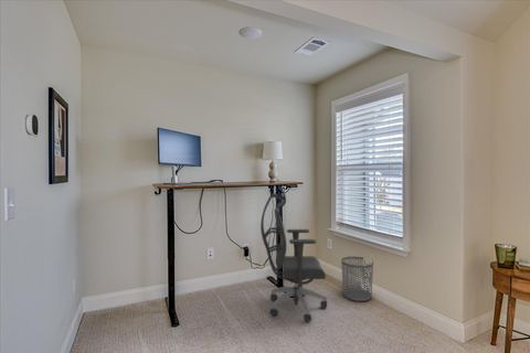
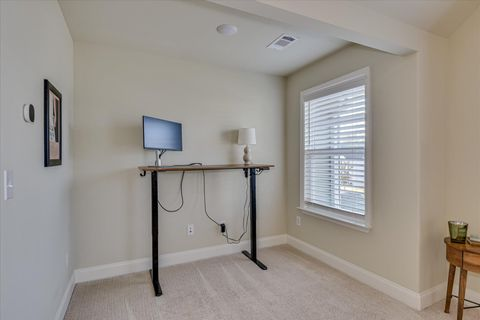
- office chair [259,186,328,322]
- waste bin [340,256,374,302]
